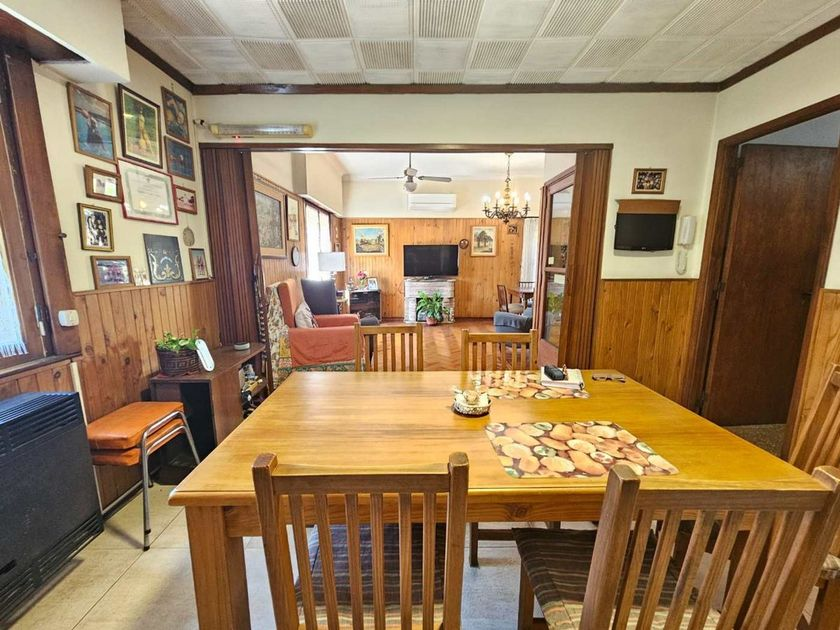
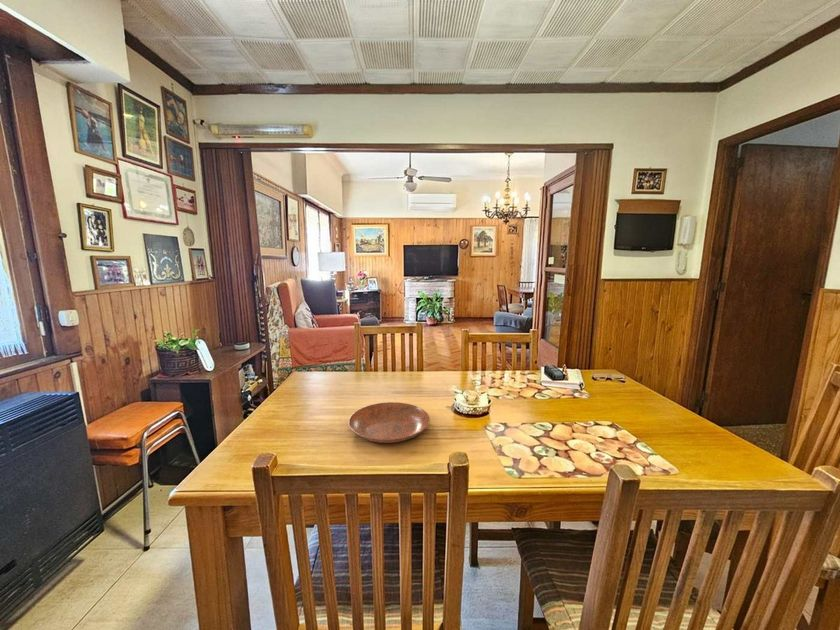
+ bowl [347,401,431,444]
